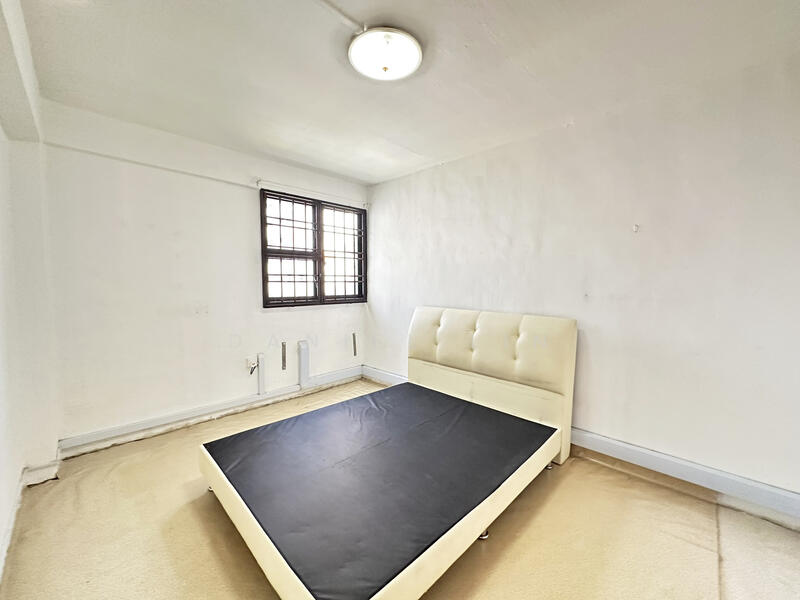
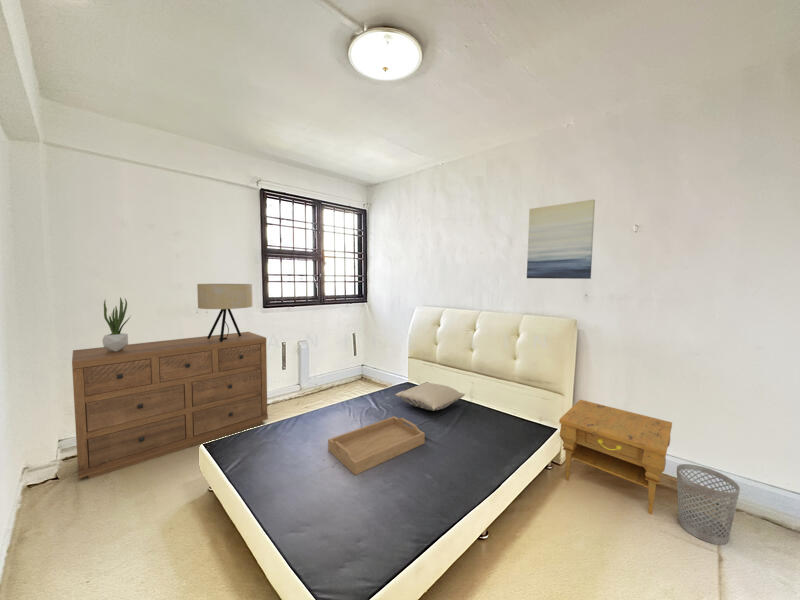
+ dresser [71,331,269,480]
+ wastebasket [676,463,741,546]
+ potted plant [101,296,131,352]
+ serving tray [327,415,426,476]
+ pillow [394,381,466,412]
+ wall art [526,198,596,280]
+ nightstand [558,399,673,515]
+ table lamp [196,283,253,342]
